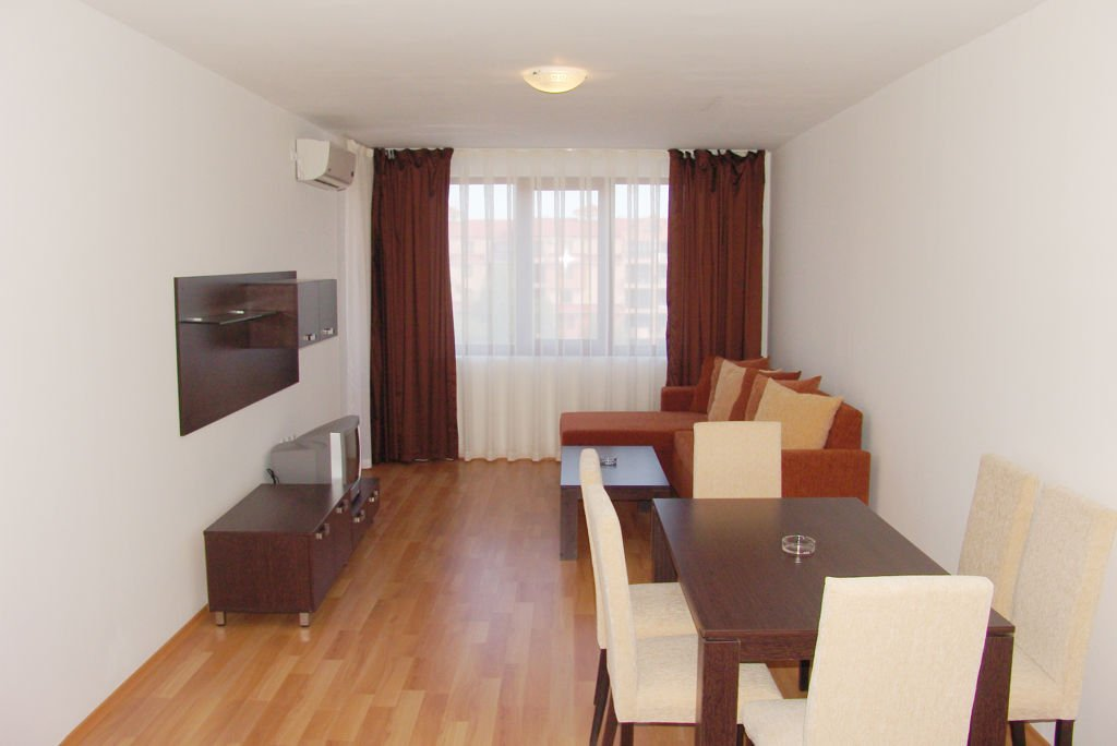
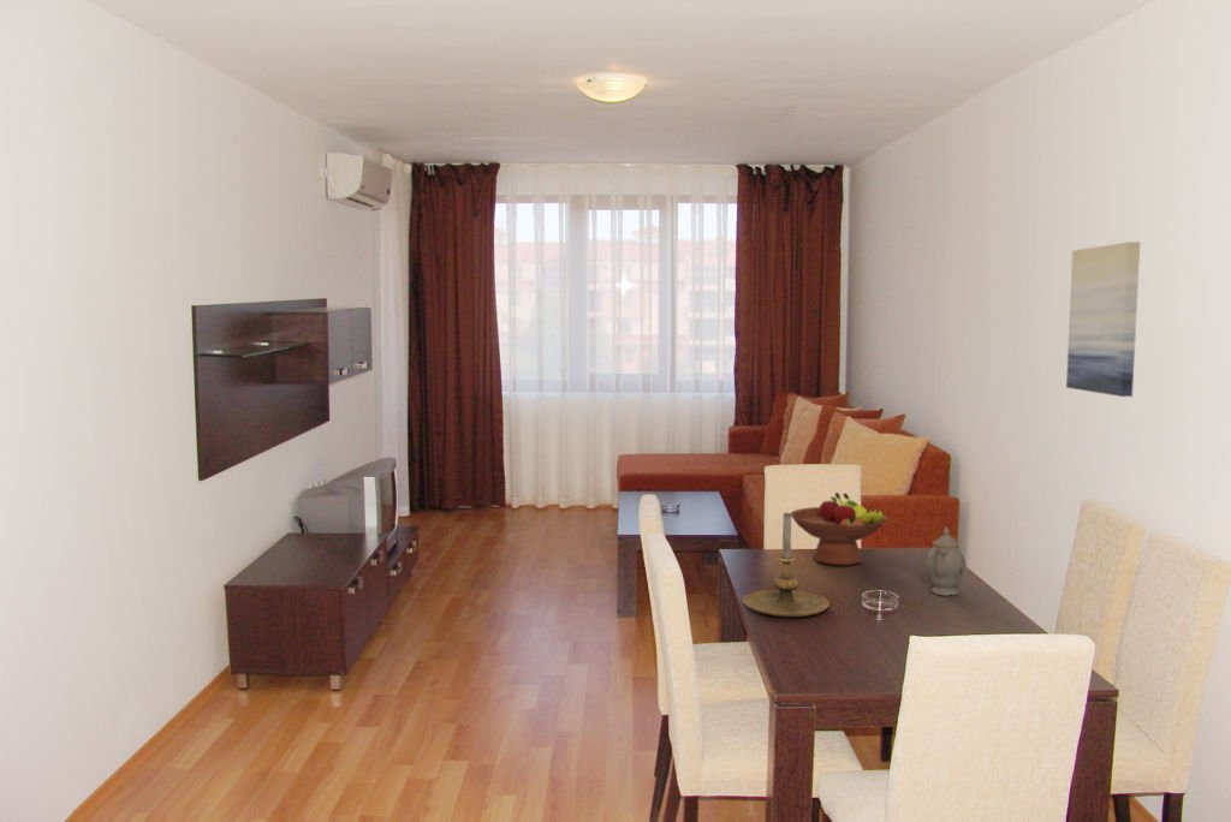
+ chinaware [924,526,967,597]
+ candle holder [742,512,831,618]
+ wall art [1065,240,1141,398]
+ fruit bowl [790,492,888,566]
